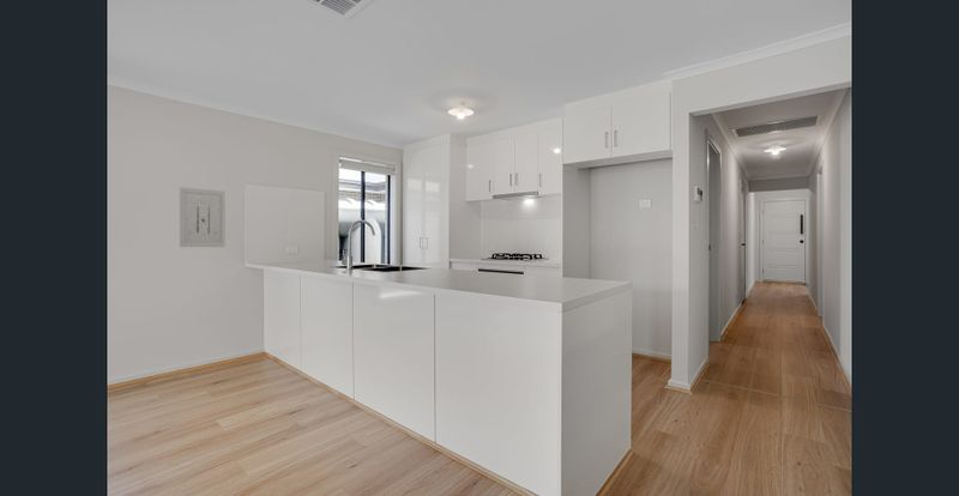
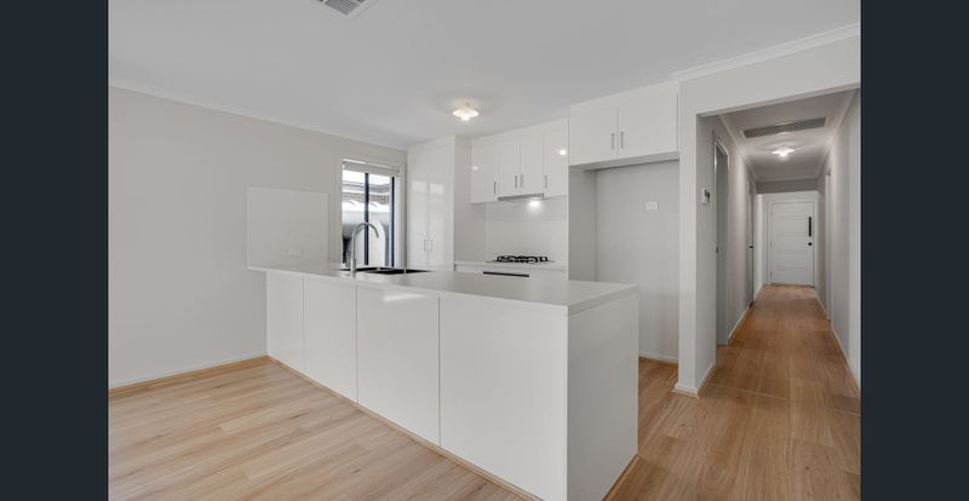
- wall art [179,186,227,248]
